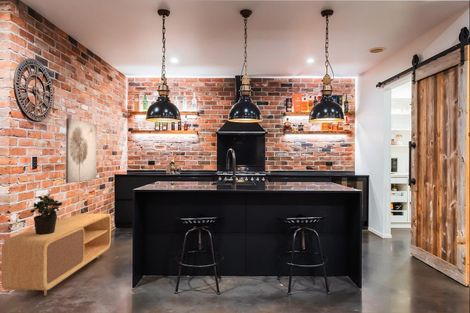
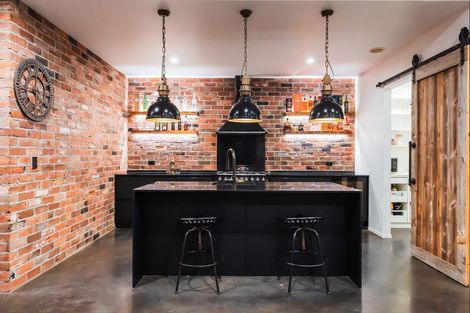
- potted plant [30,193,63,235]
- wall art [65,117,98,184]
- tv stand [0,212,112,296]
